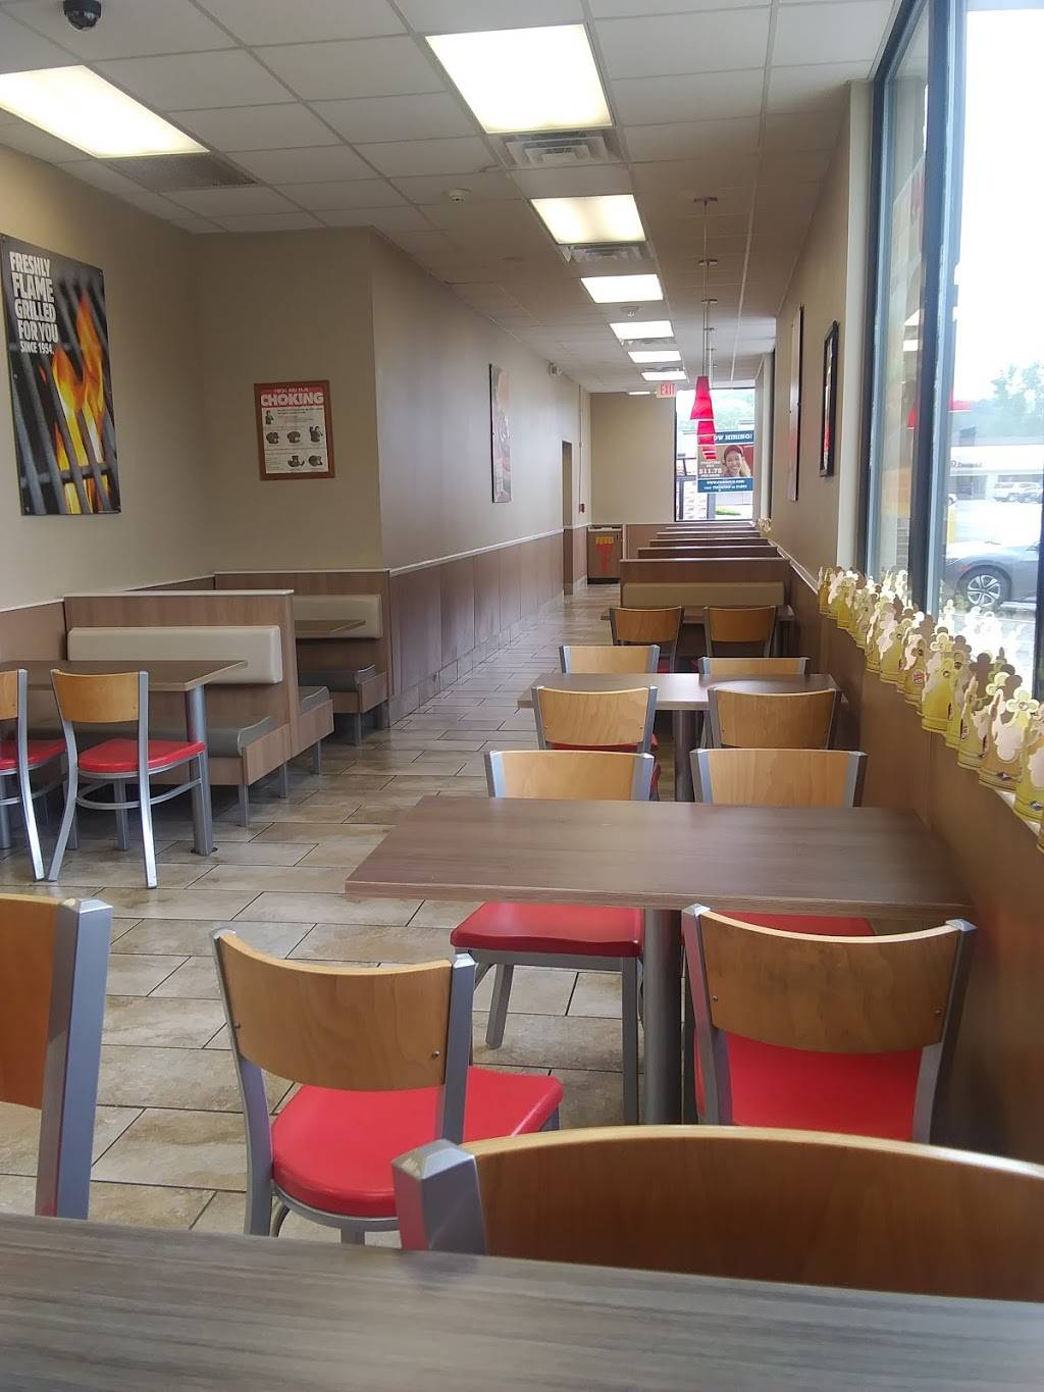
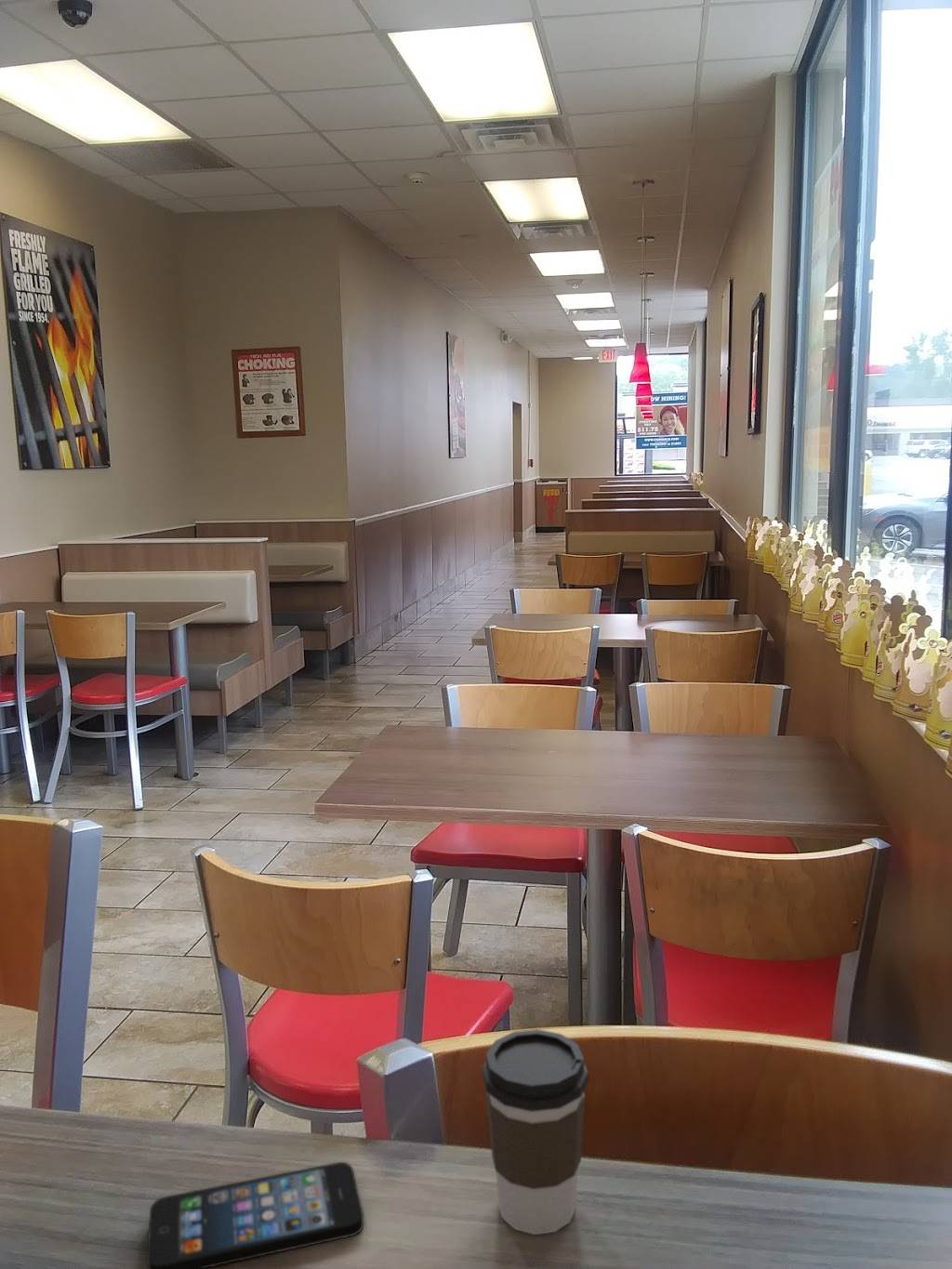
+ coffee cup [482,1028,589,1236]
+ smartphone [146,1161,364,1269]
